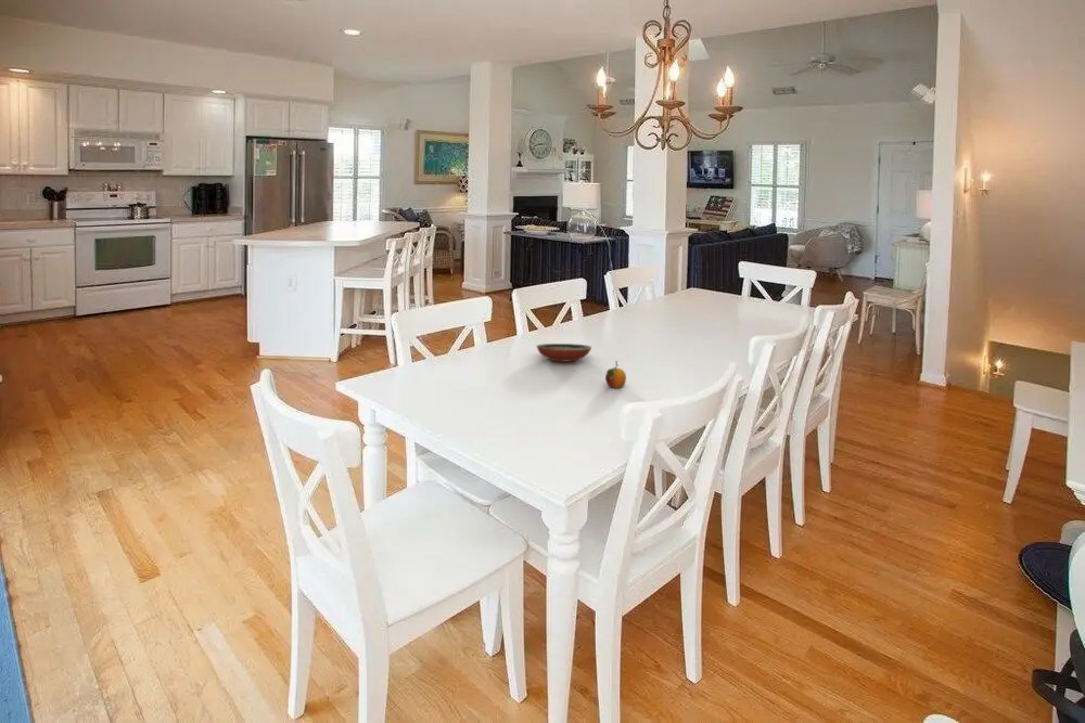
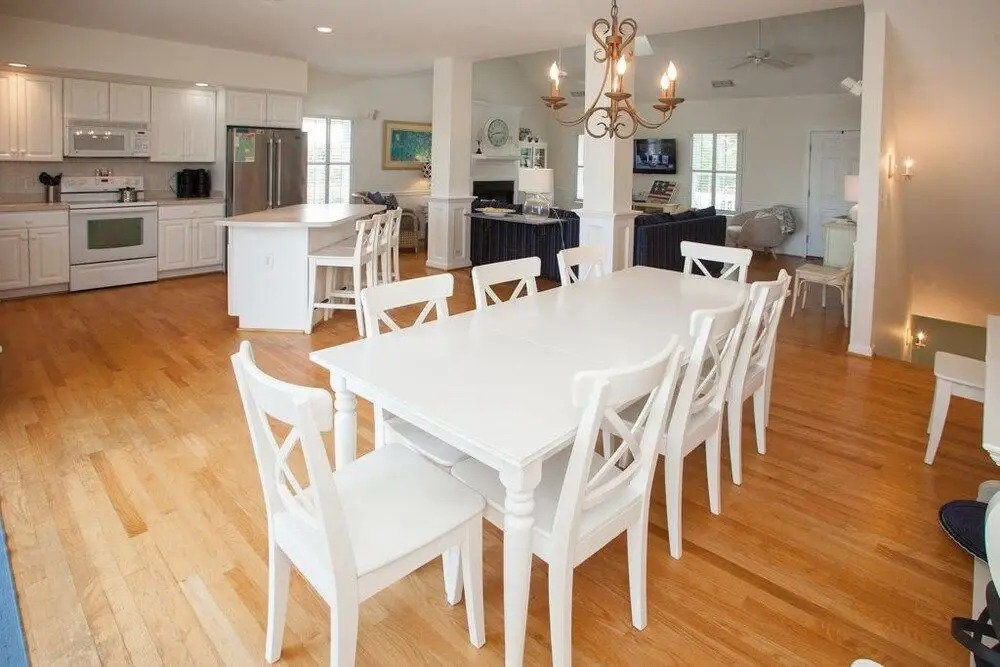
- fruit [604,360,627,389]
- decorative bowl [535,343,592,362]
